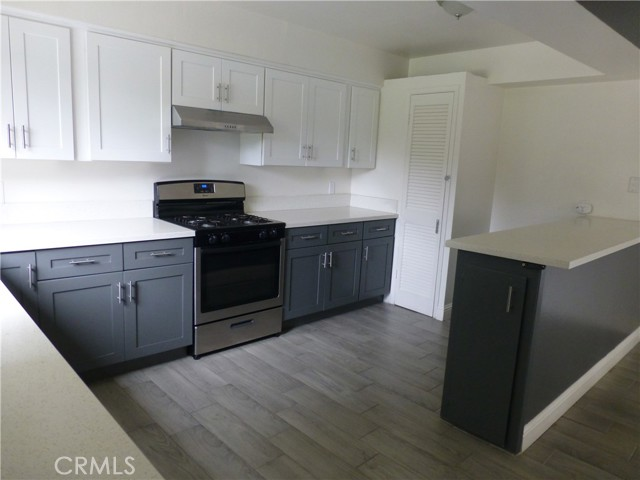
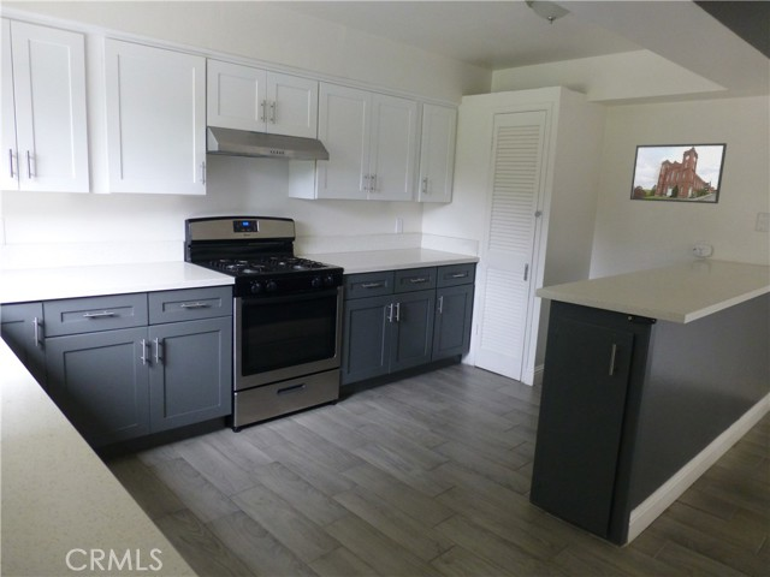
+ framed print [629,142,728,204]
